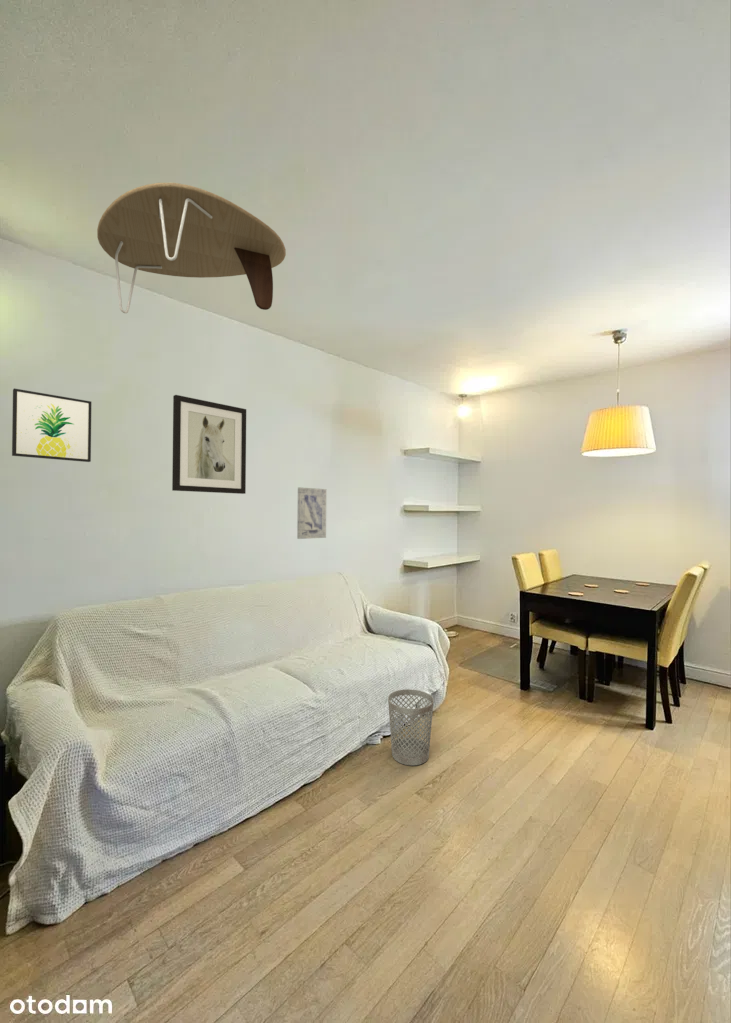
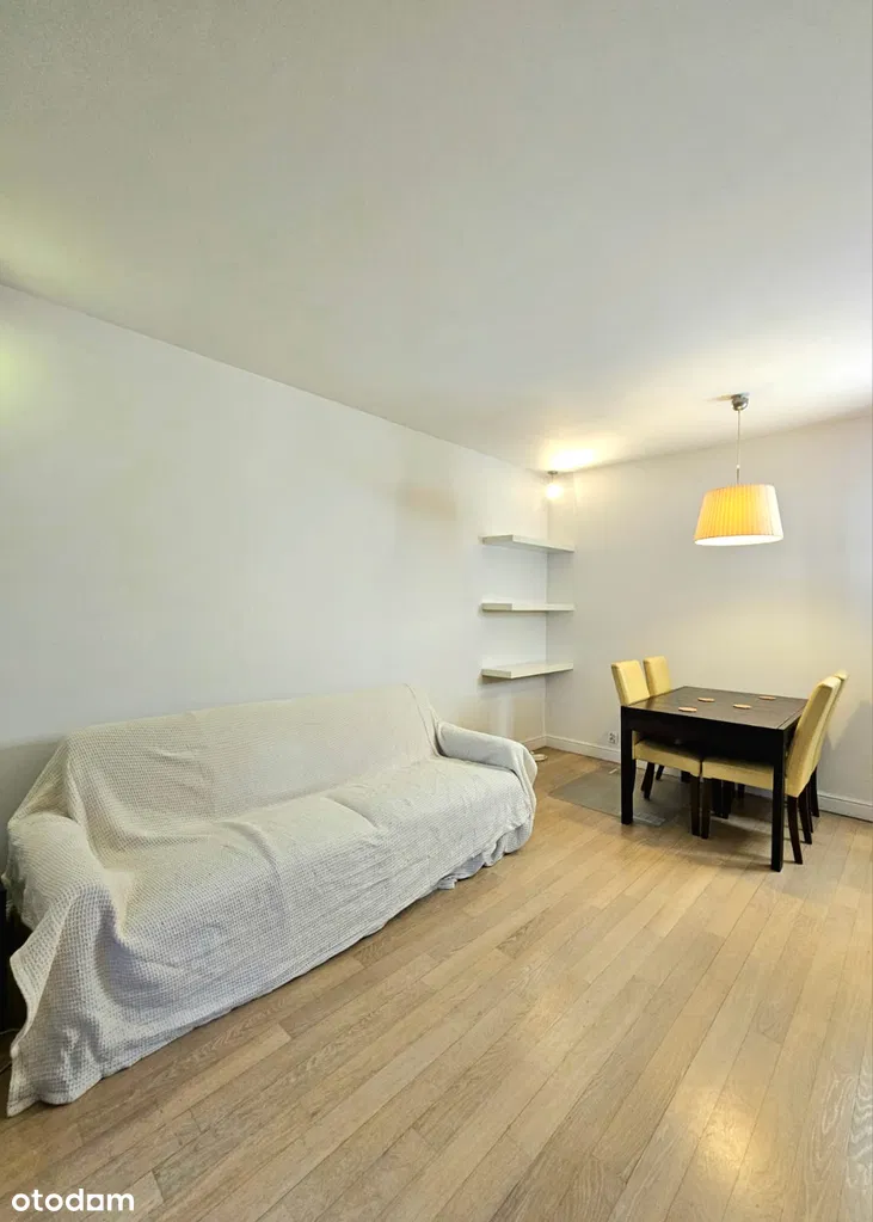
- coffee table [96,182,287,314]
- wall art [11,388,92,463]
- wall art [296,486,327,540]
- wastebasket [387,688,435,766]
- wall art [171,394,247,495]
